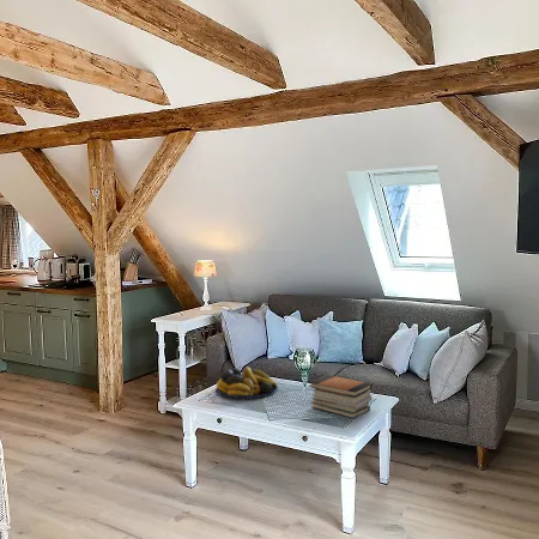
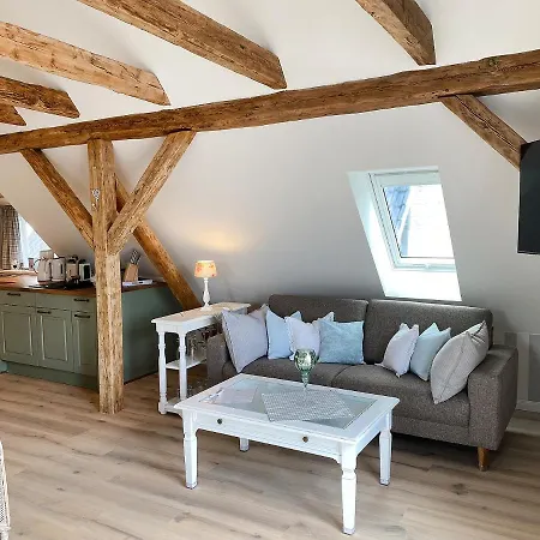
- book stack [308,374,374,419]
- fruit bowl [214,365,279,400]
